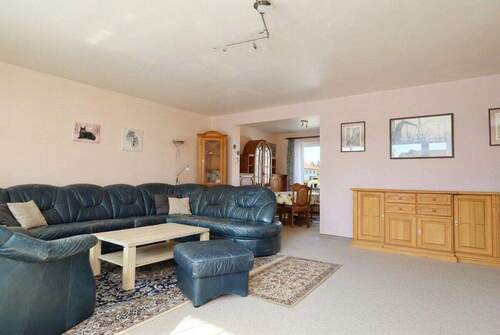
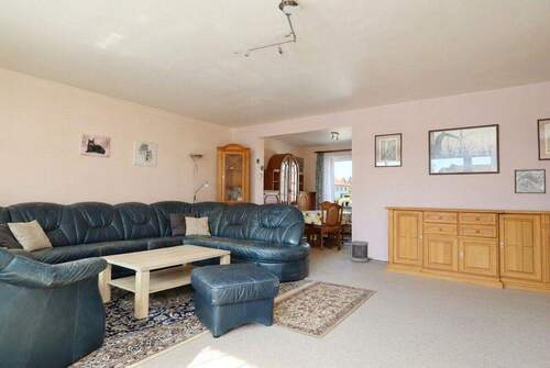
+ wastebasket [350,239,370,264]
+ wall art [514,168,547,194]
